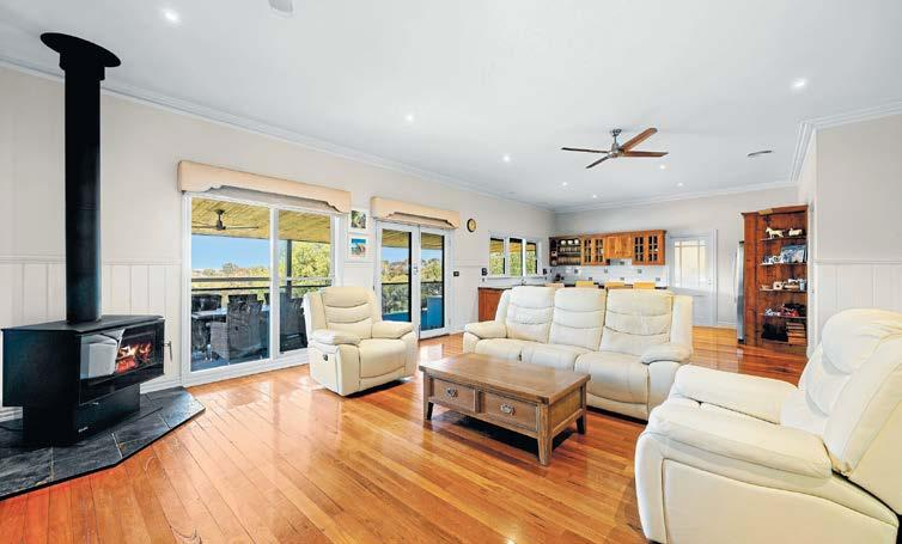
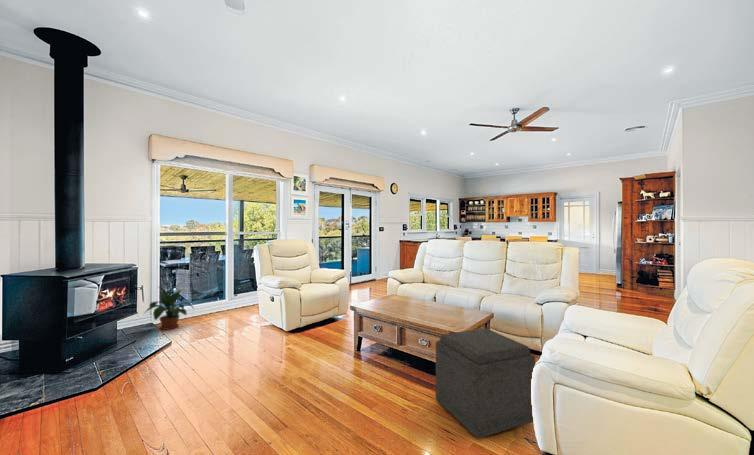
+ ottoman [435,327,536,439]
+ potted plant [142,285,195,331]
